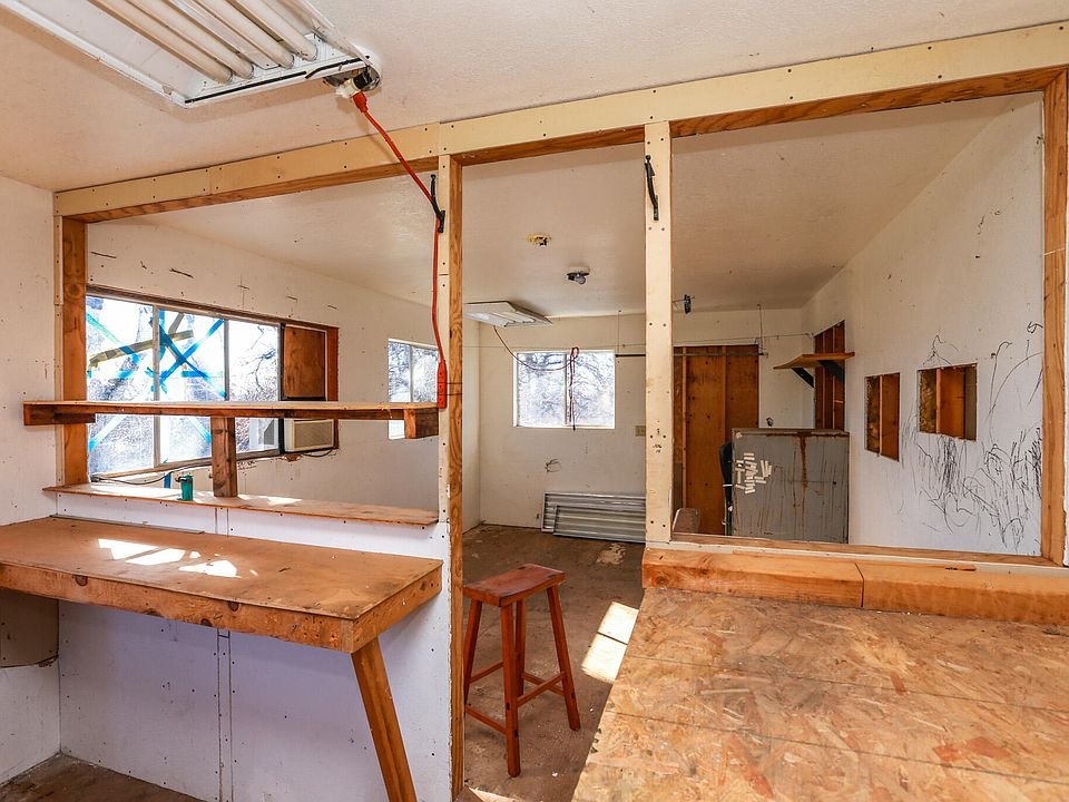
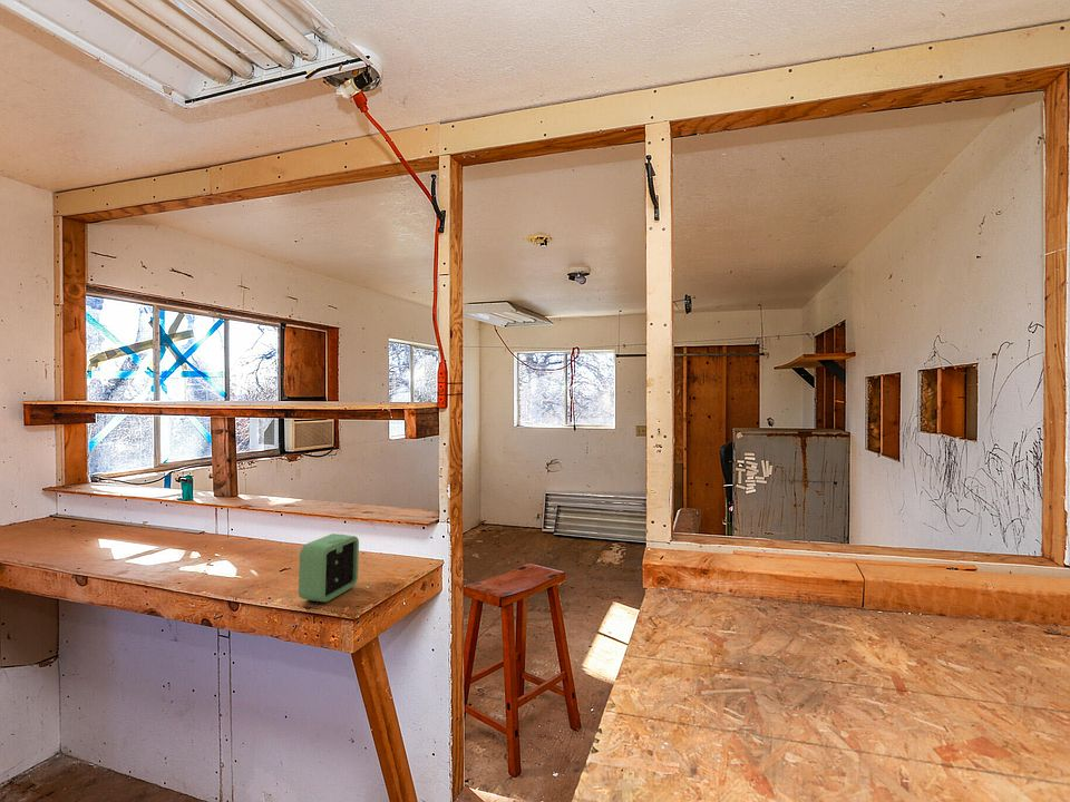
+ alarm clock [298,532,360,603]
